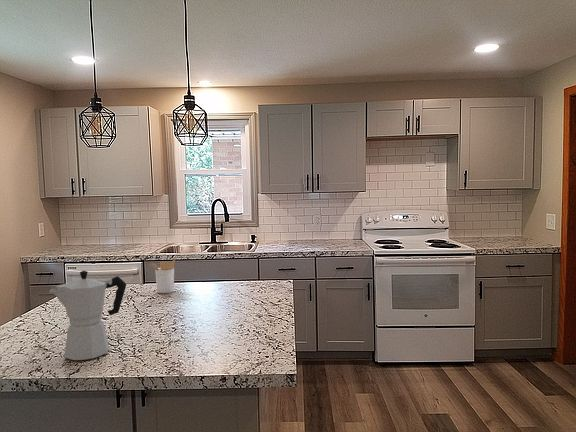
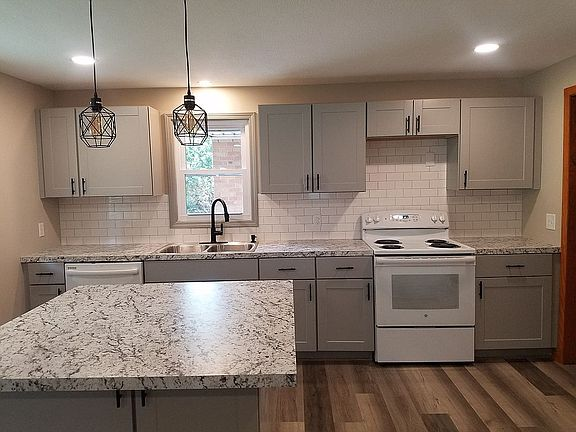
- moka pot [48,270,127,361]
- utensil holder [150,257,176,294]
